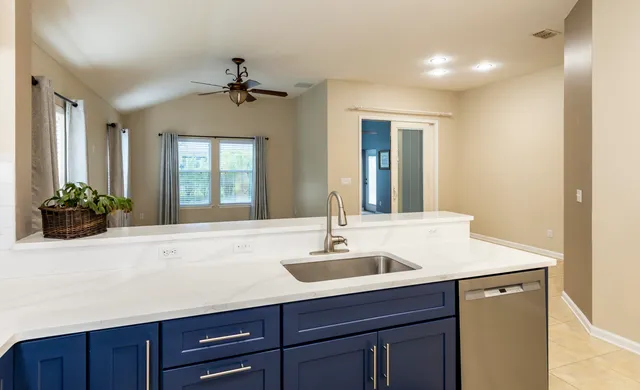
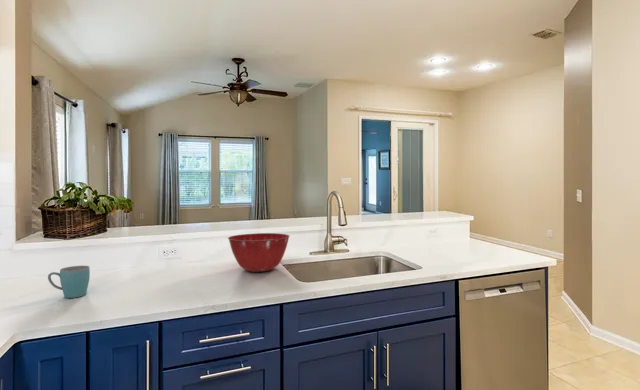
+ mug [47,265,91,299]
+ mixing bowl [227,232,291,273]
